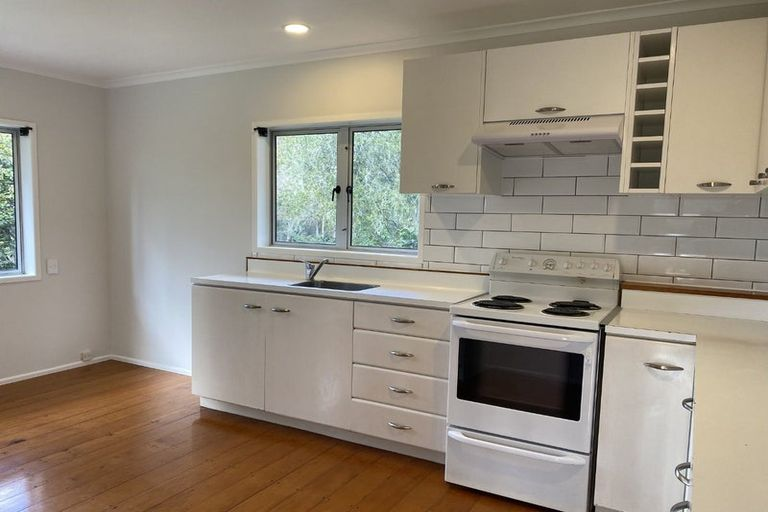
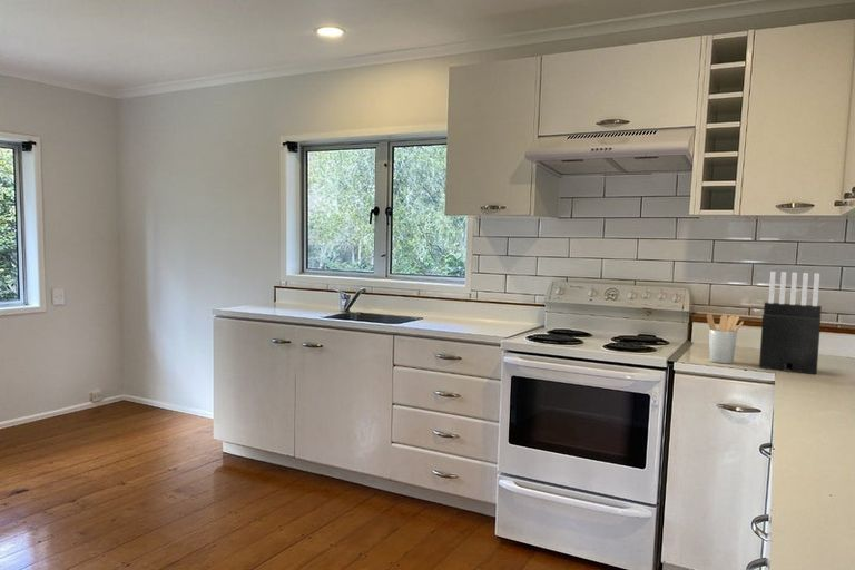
+ knife block [758,271,823,375]
+ utensil holder [706,312,745,364]
